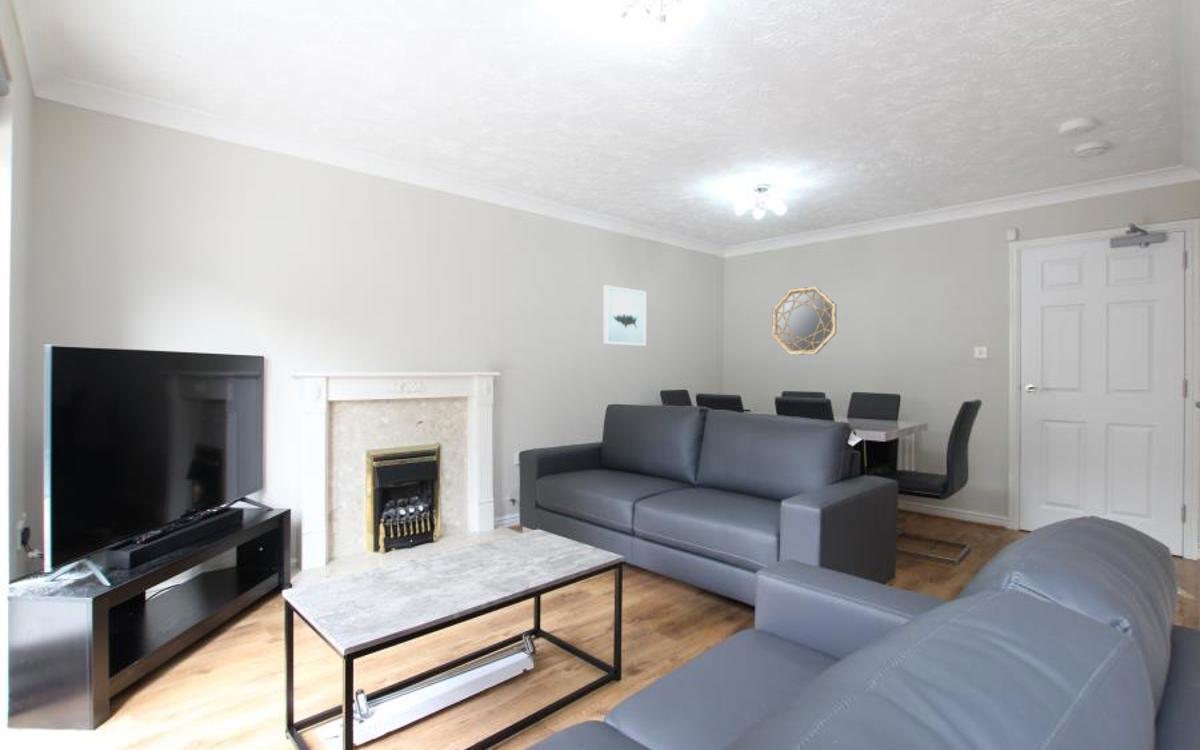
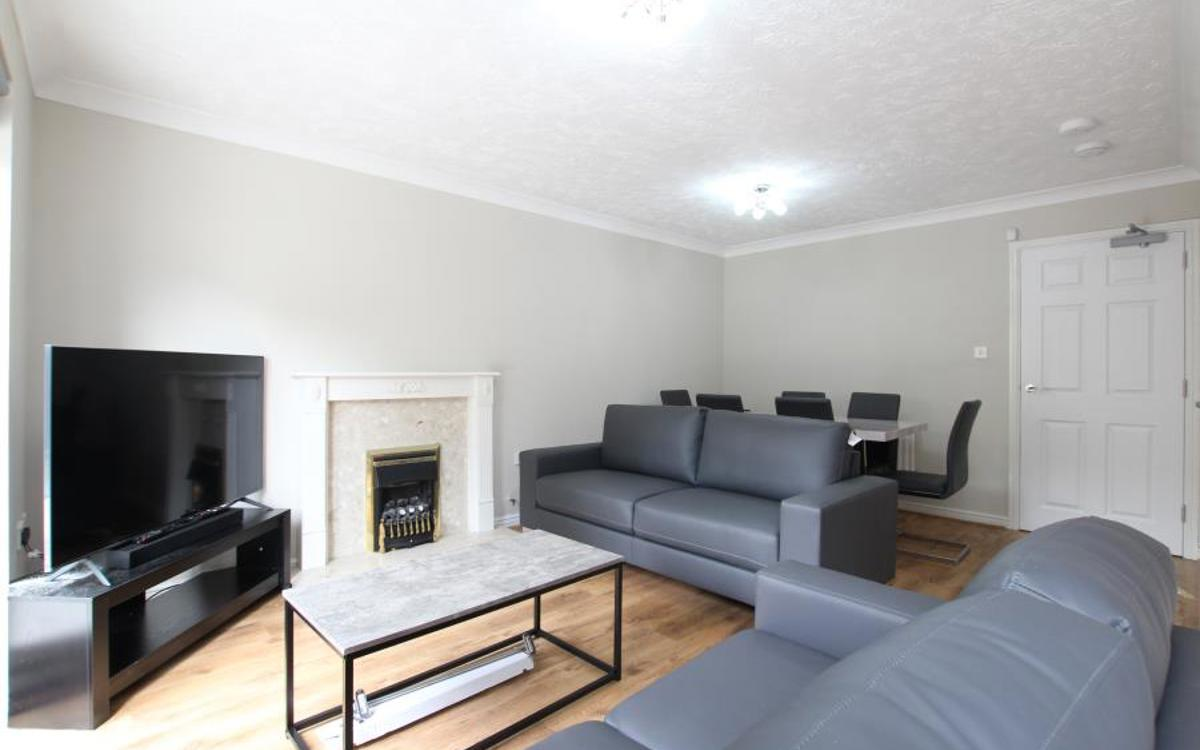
- wall art [602,284,647,347]
- home mirror [771,285,837,356]
